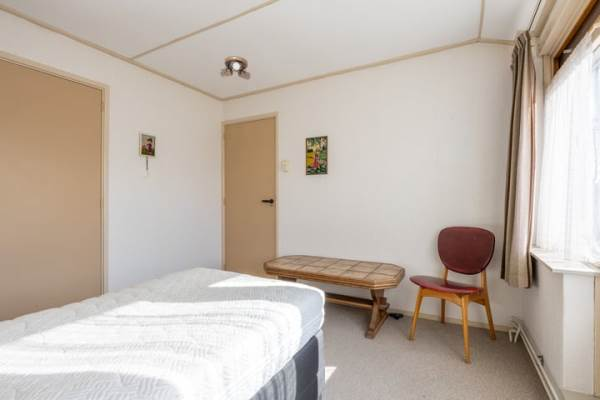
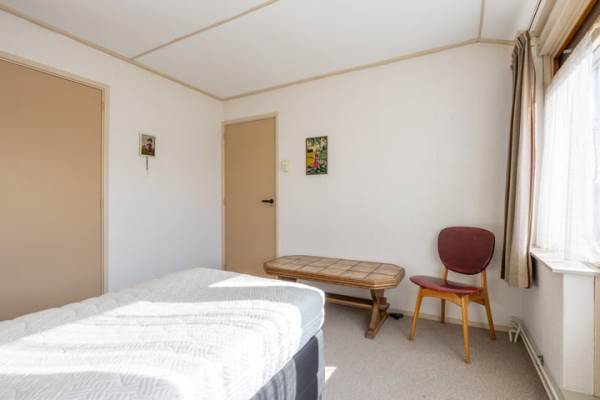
- ceiling light [219,55,251,81]
